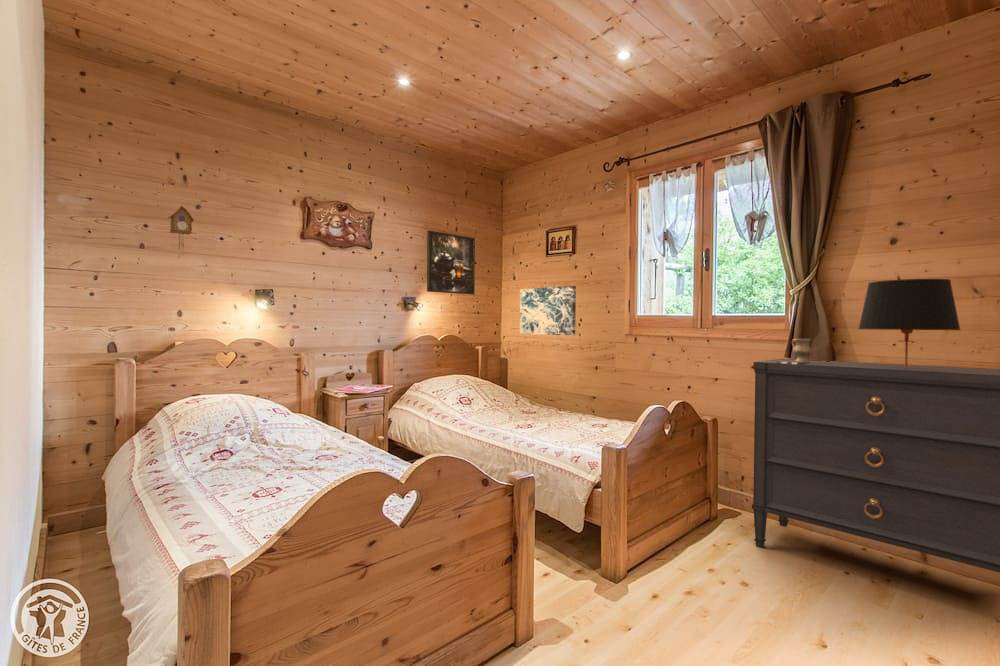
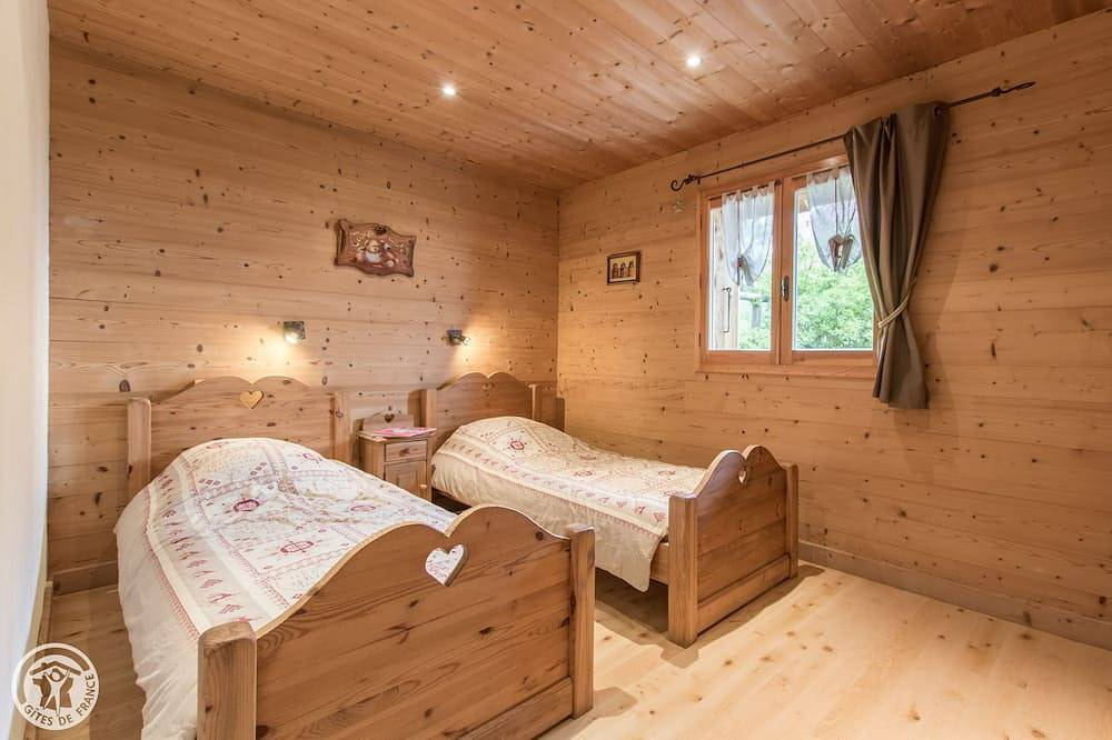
- table lamp [858,278,962,368]
- wall art [519,285,577,336]
- cuckoo clock [167,205,195,259]
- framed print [426,229,476,296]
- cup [776,338,813,364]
- dresser [751,358,1000,574]
